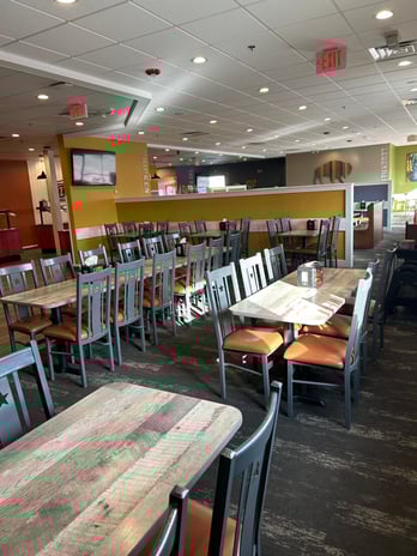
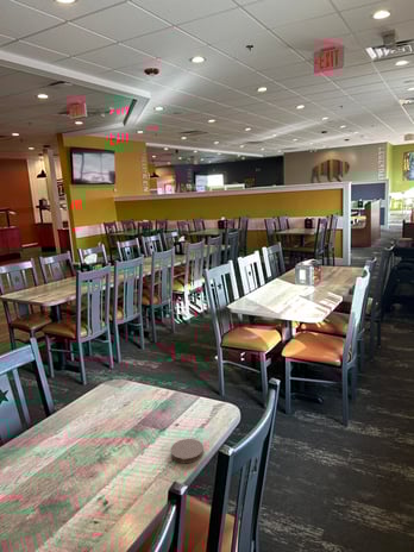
+ coaster [170,438,205,464]
